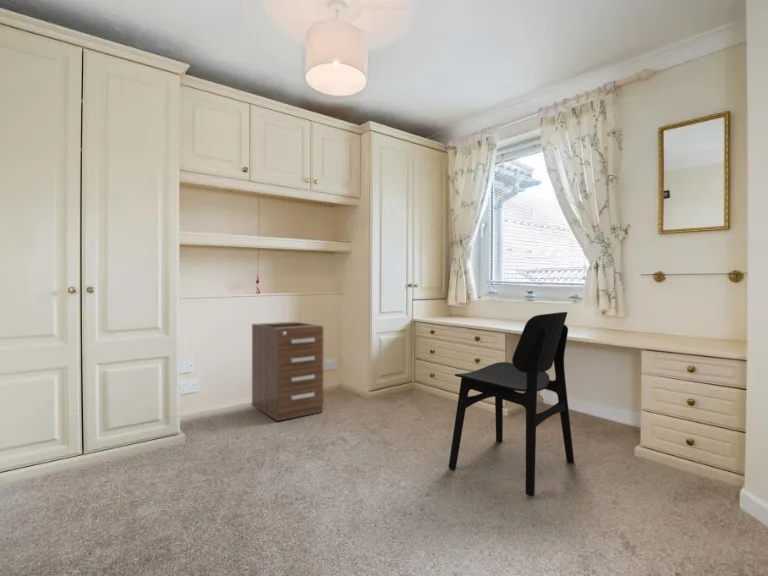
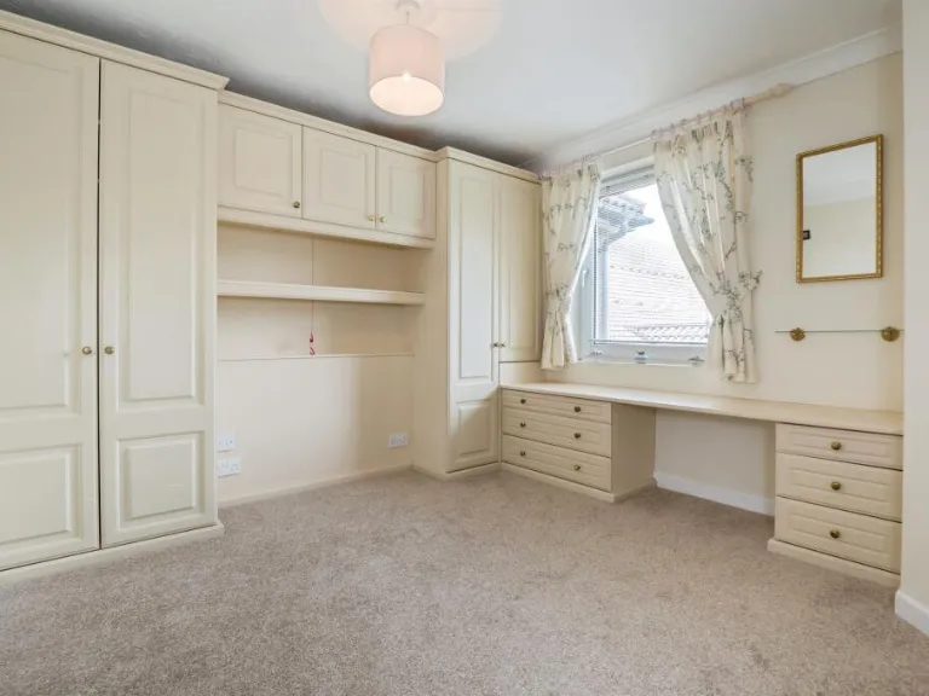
- filing cabinet [251,321,324,422]
- chair [448,311,575,498]
